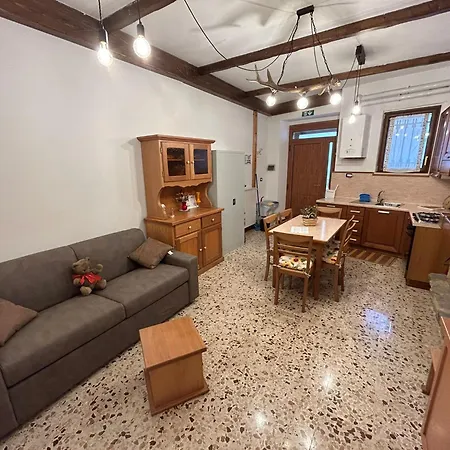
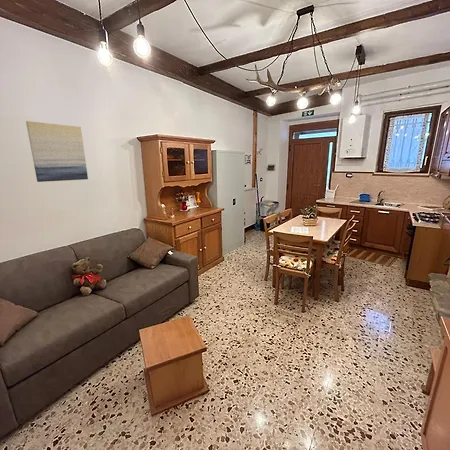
+ wall art [25,120,89,183]
